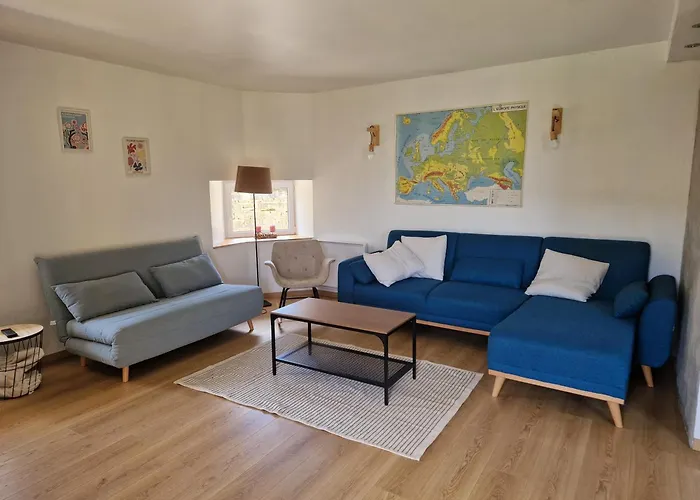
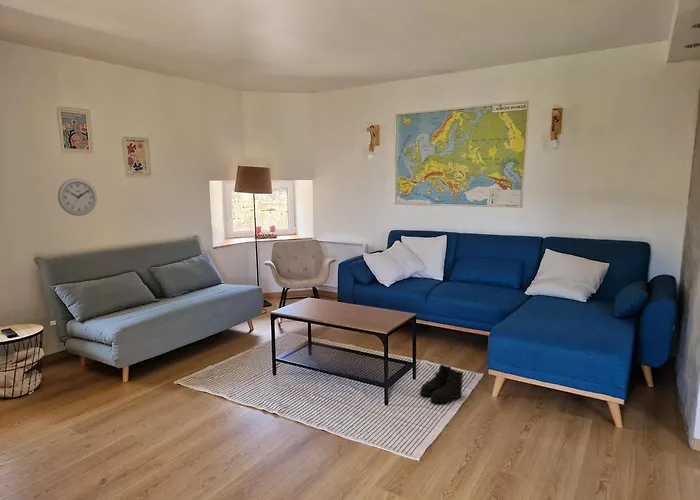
+ wall clock [57,178,98,217]
+ boots [419,363,465,404]
